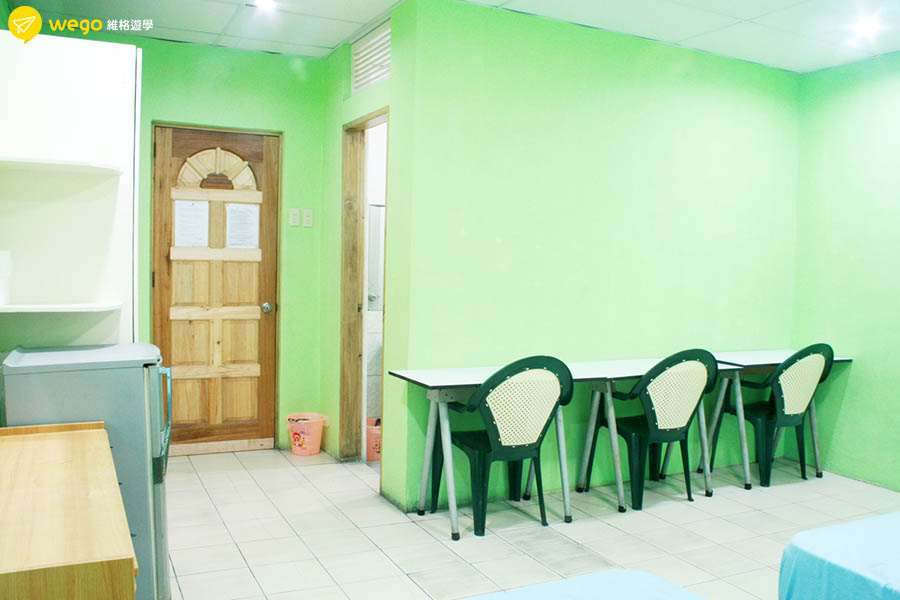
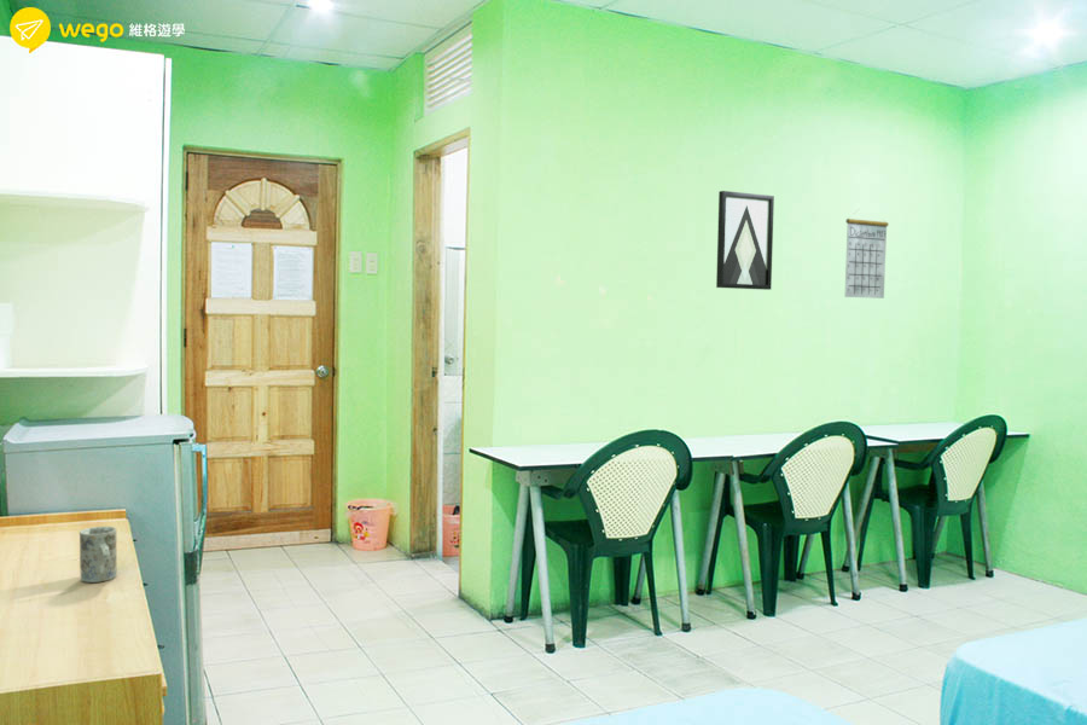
+ mug [79,526,118,584]
+ calendar [844,209,890,300]
+ wall art [715,190,775,291]
